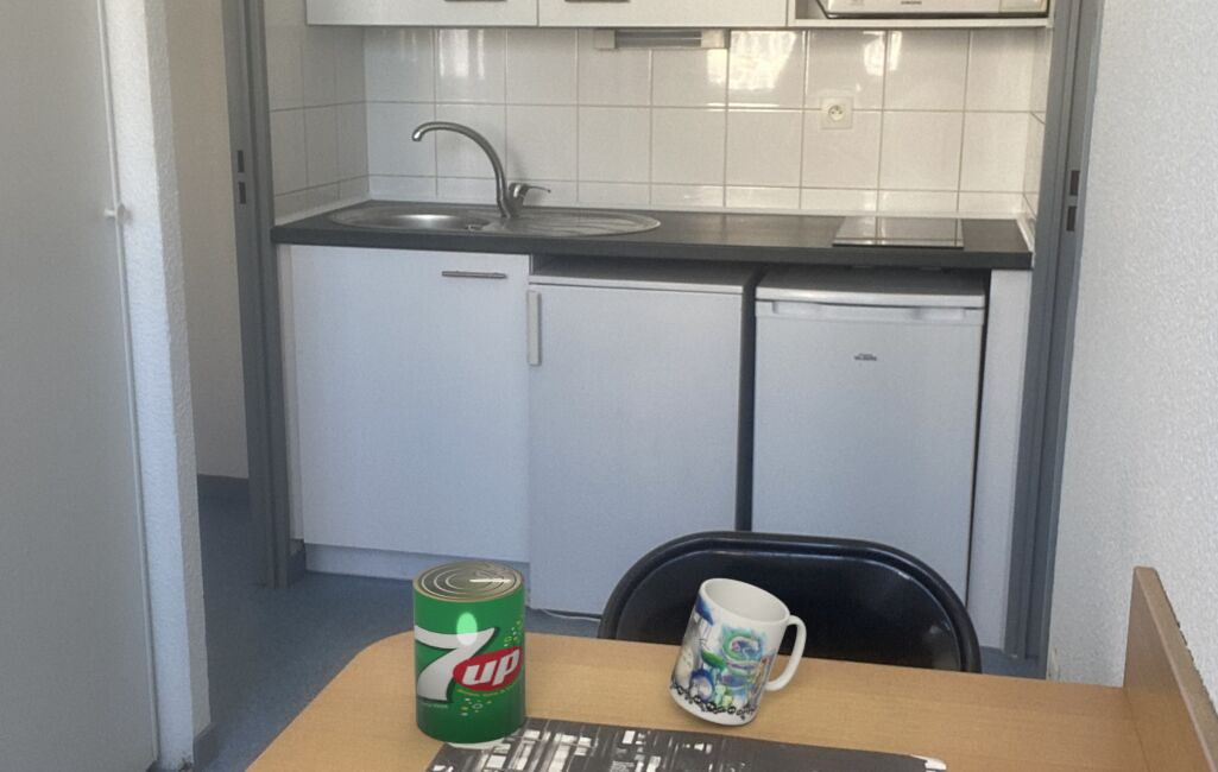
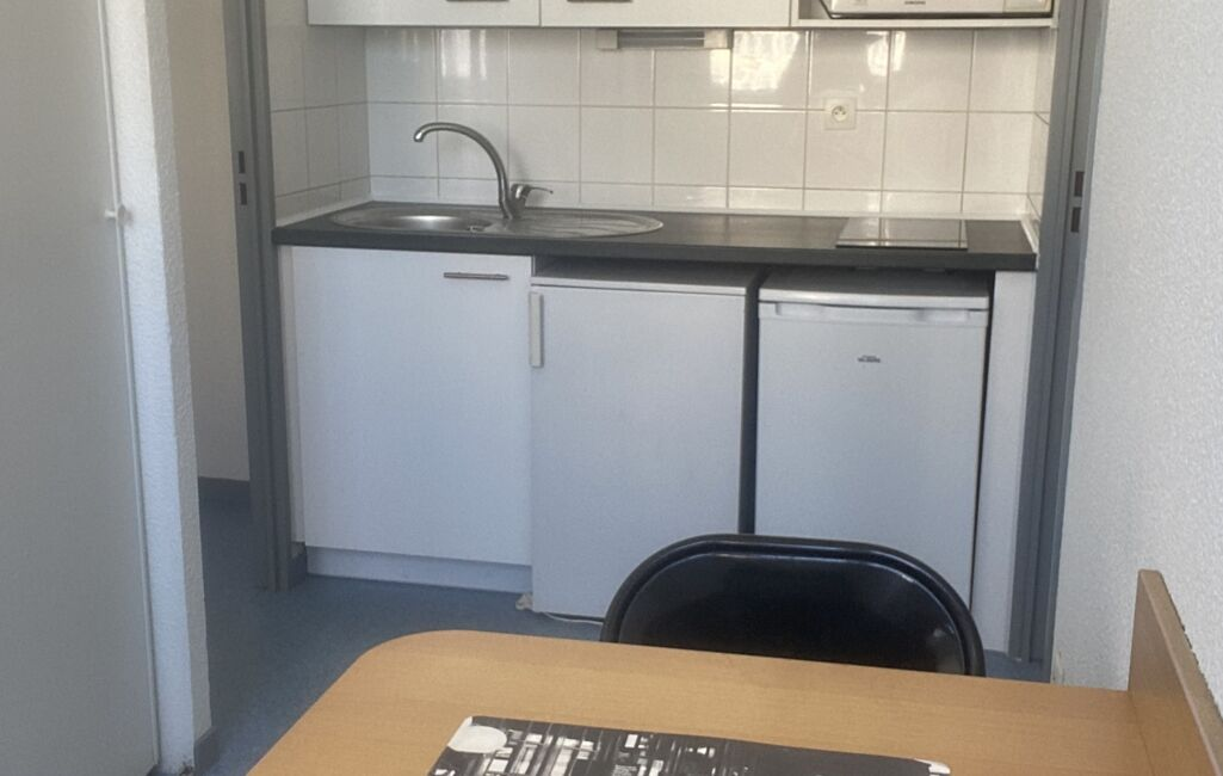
- mug [650,577,807,726]
- can [411,559,526,745]
